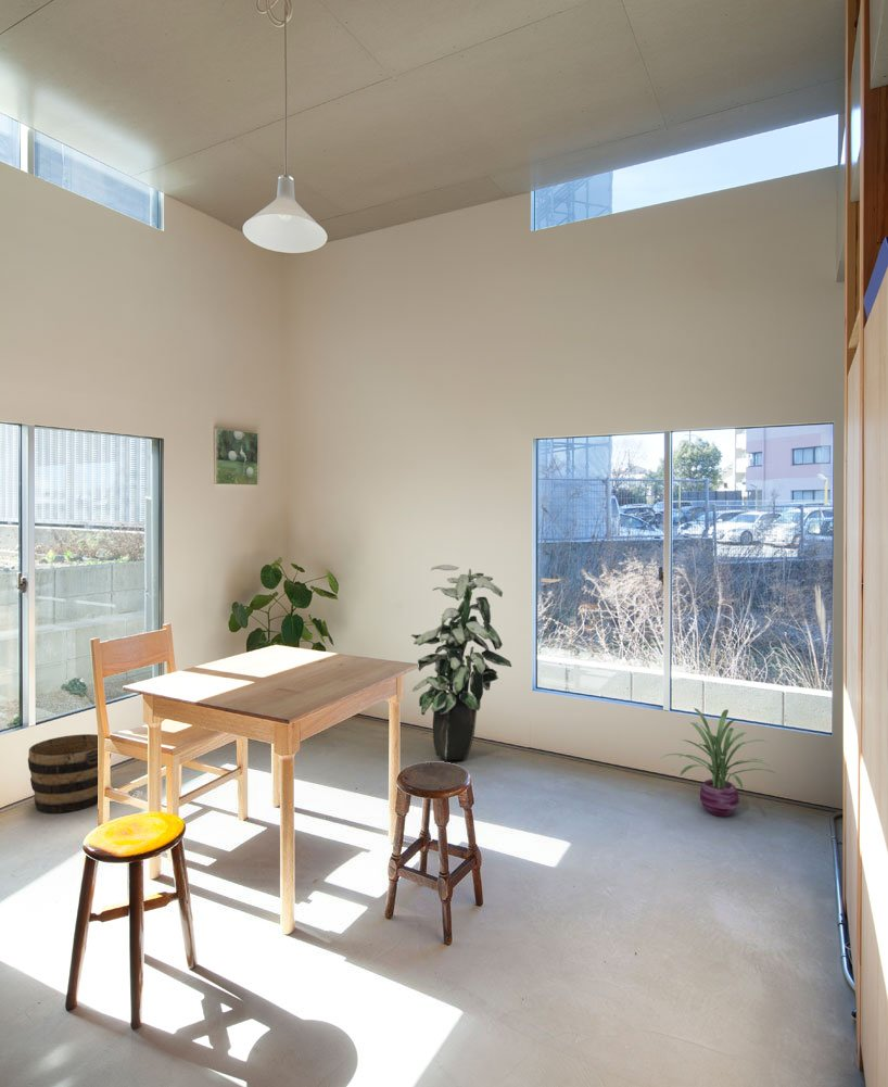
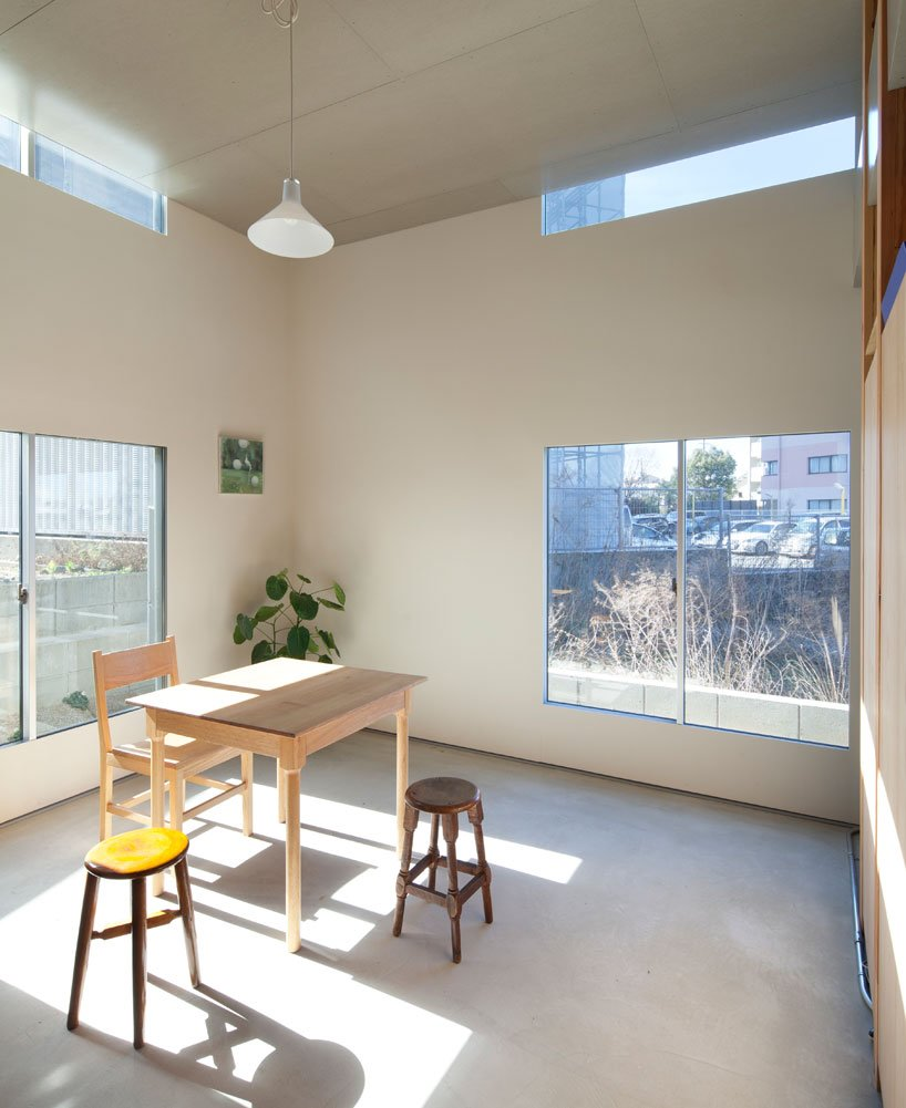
- indoor plant [410,564,512,761]
- bucket [27,733,112,814]
- decorative plant [659,707,776,818]
